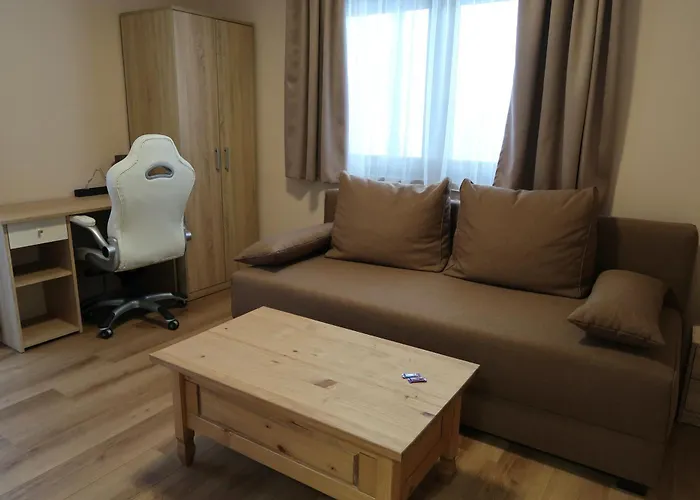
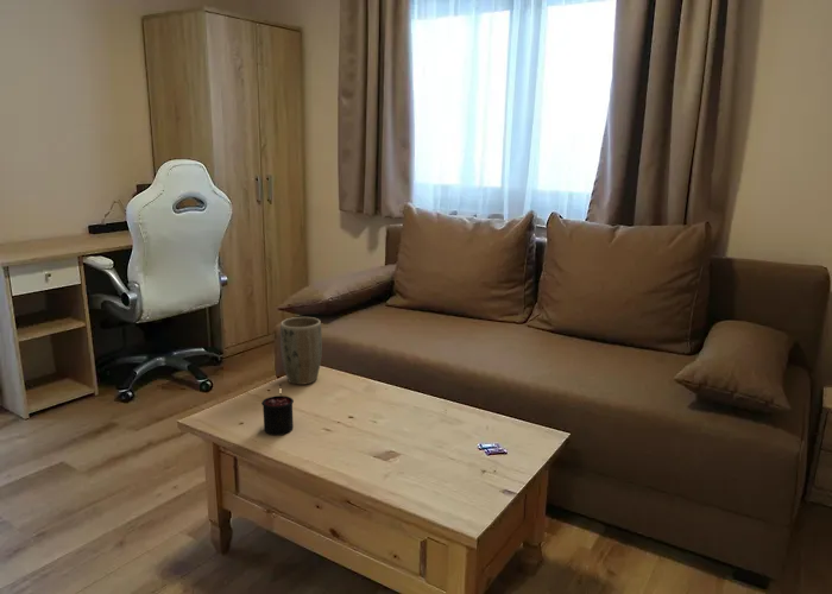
+ candle [260,384,295,436]
+ plant pot [279,316,323,386]
